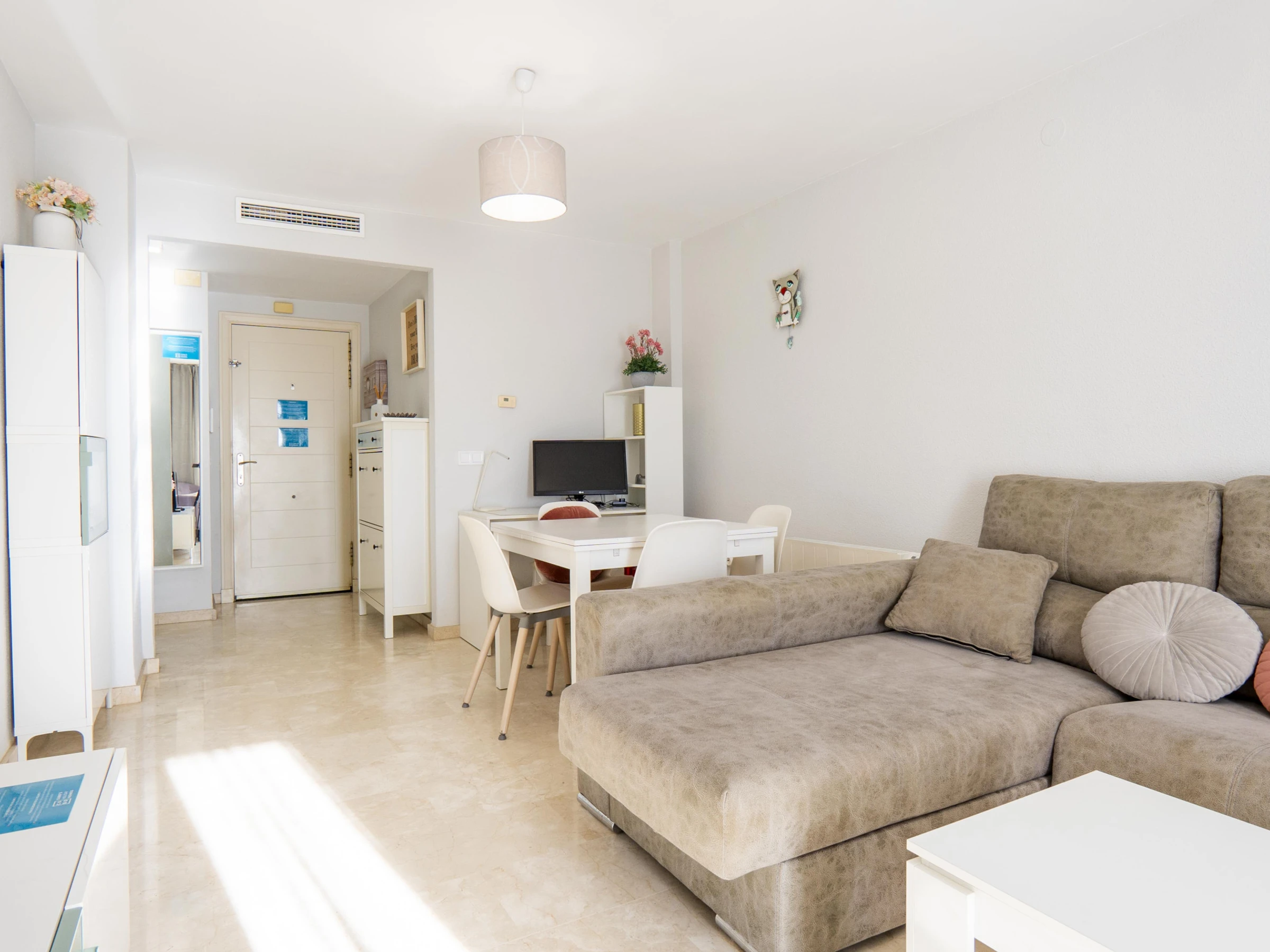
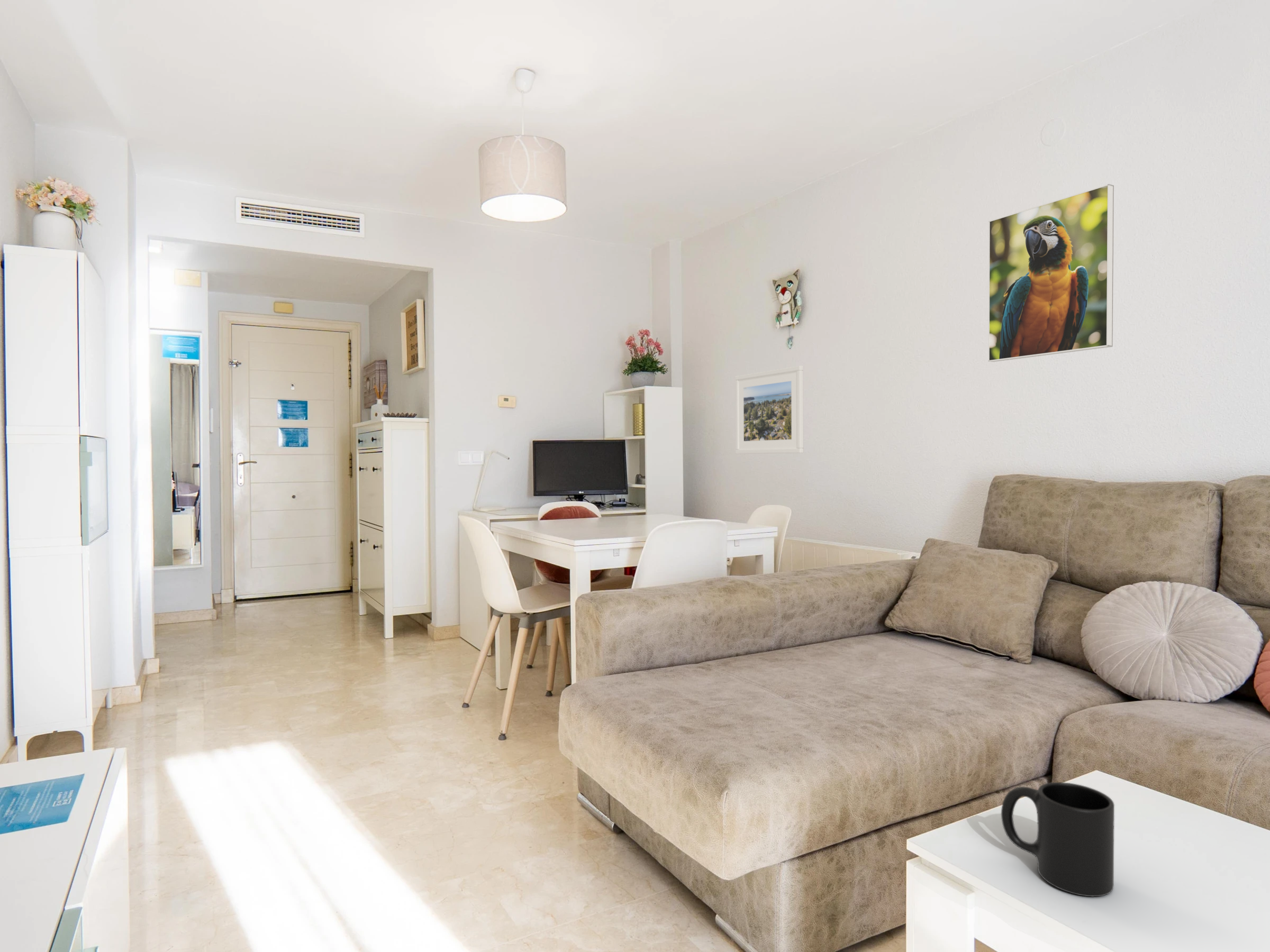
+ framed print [988,184,1114,362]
+ mug [1001,782,1115,897]
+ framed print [734,365,804,454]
